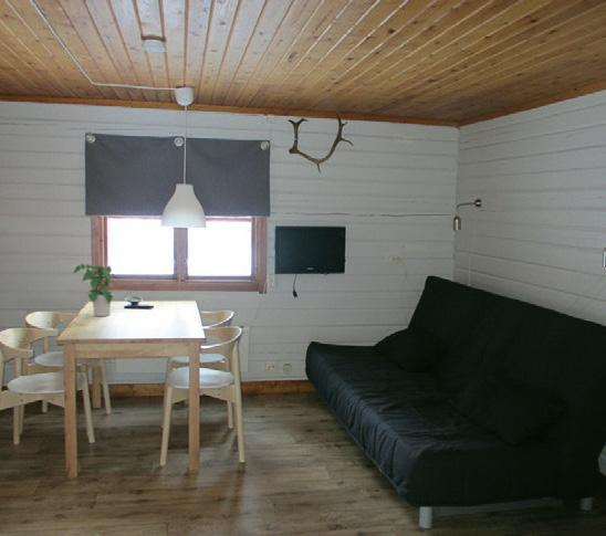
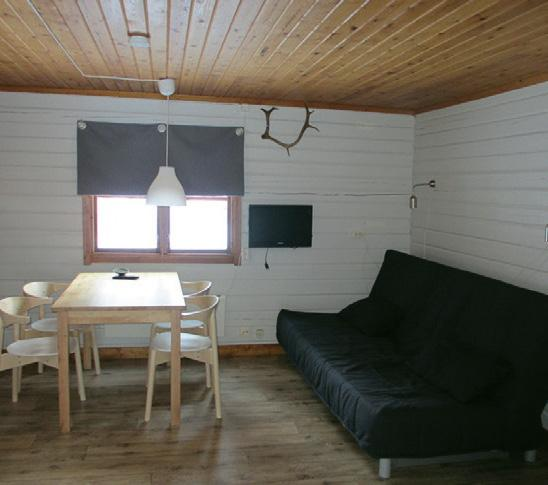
- potted plant [72,263,122,317]
